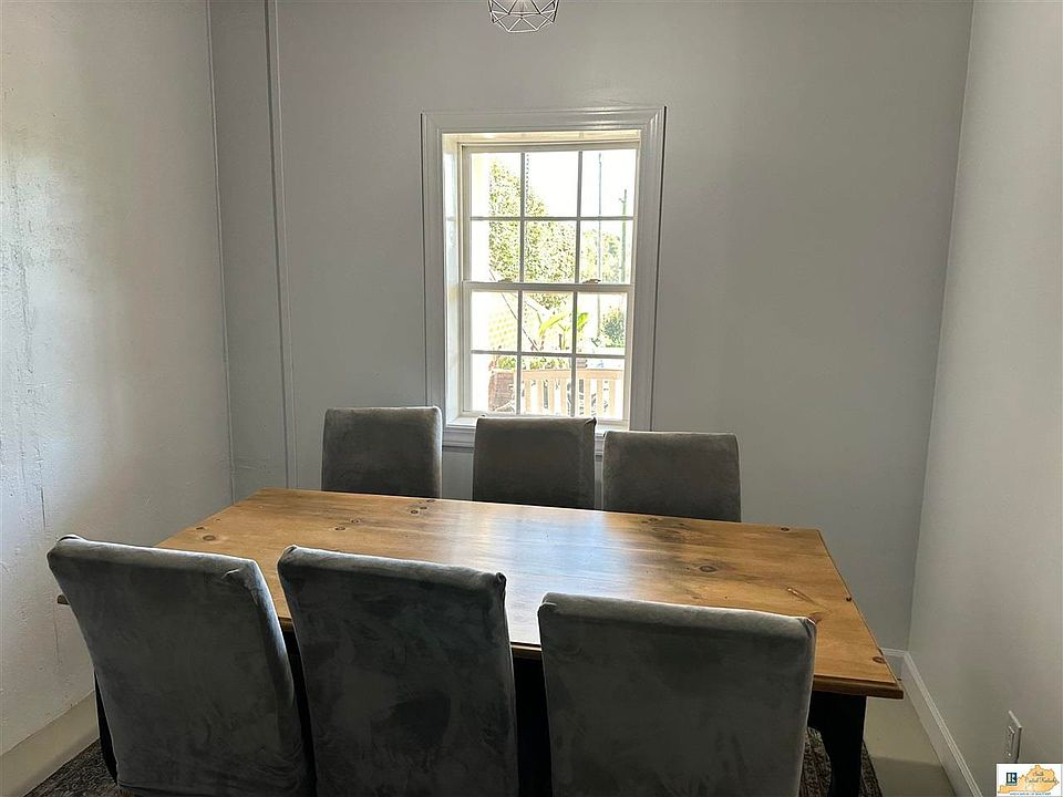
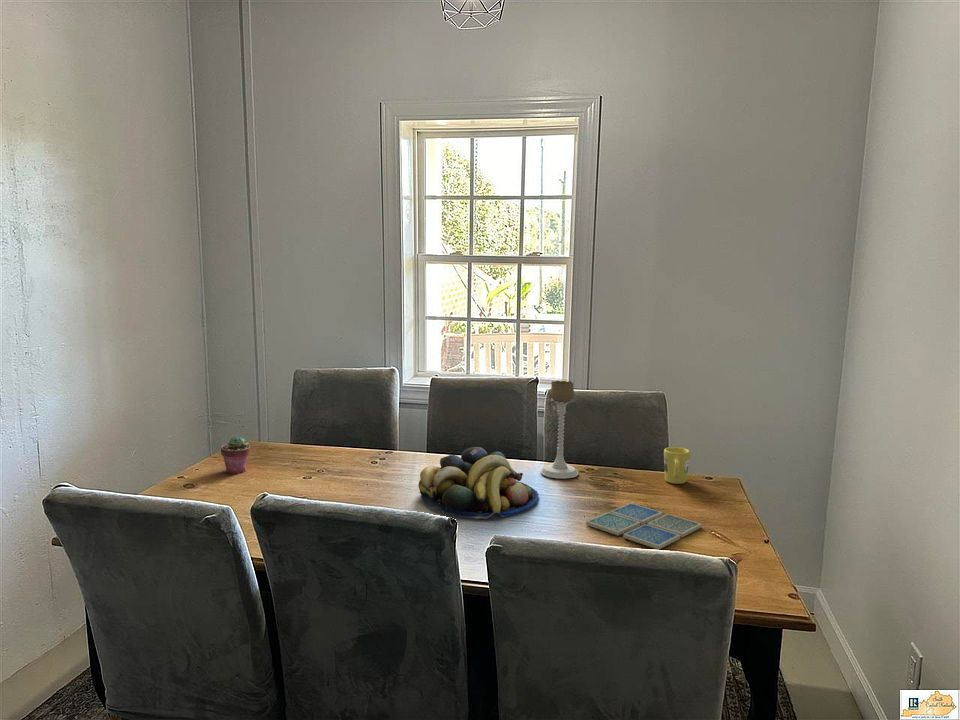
+ fruit bowl [417,446,540,520]
+ drink coaster [585,502,703,550]
+ candle holder [540,380,580,480]
+ potted succulent [220,435,251,475]
+ mug [663,446,691,485]
